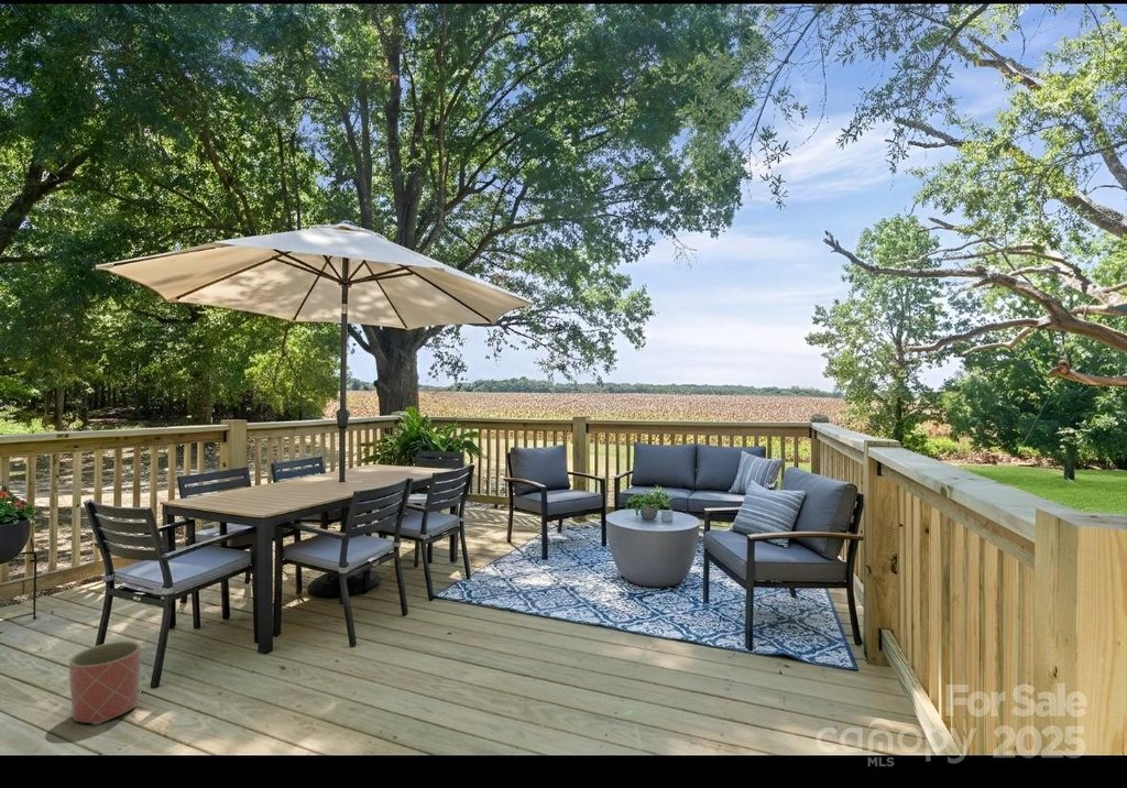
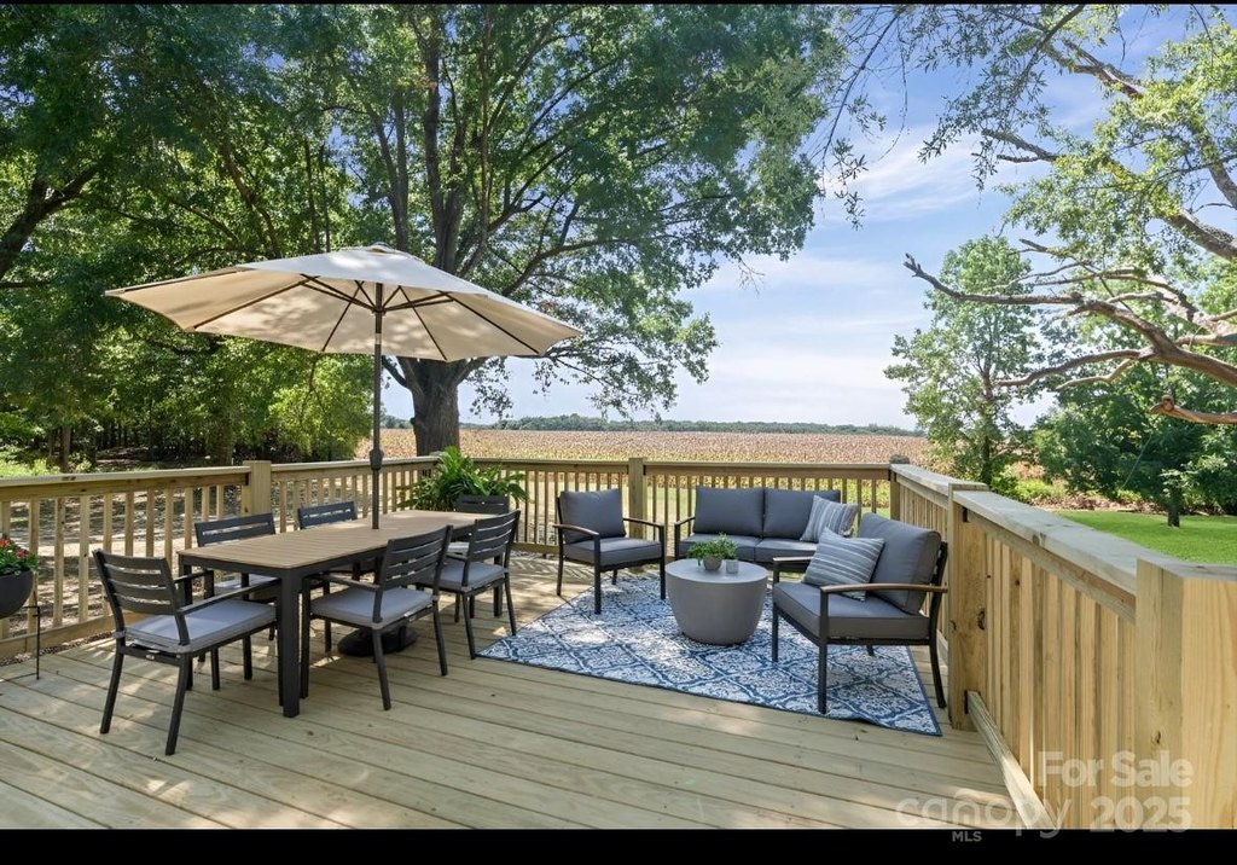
- planter [68,641,142,726]
